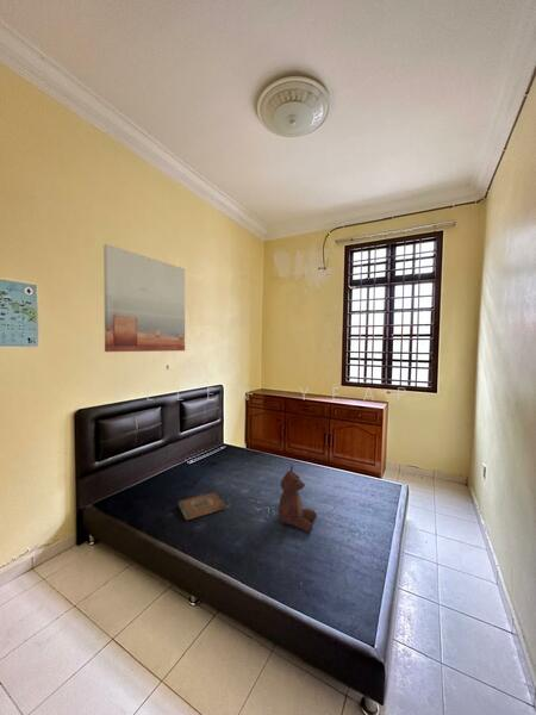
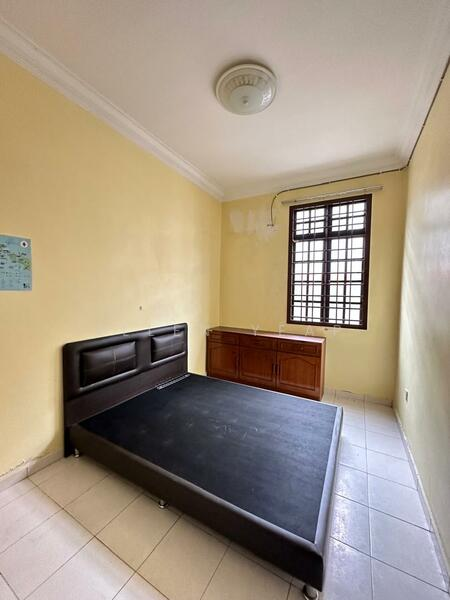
- wall art [102,243,186,353]
- teddy bear [278,464,318,533]
- book [176,491,228,522]
